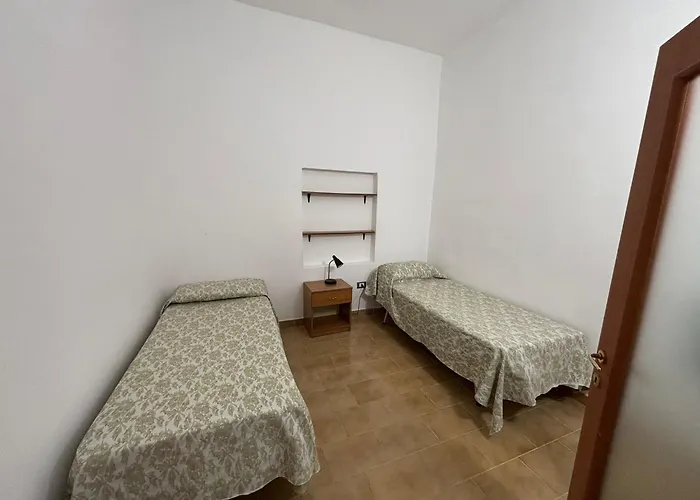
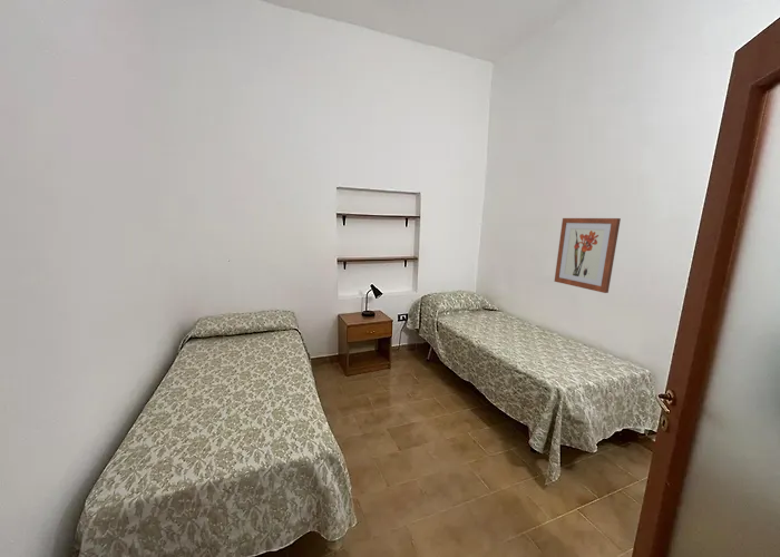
+ wall art [553,217,622,294]
